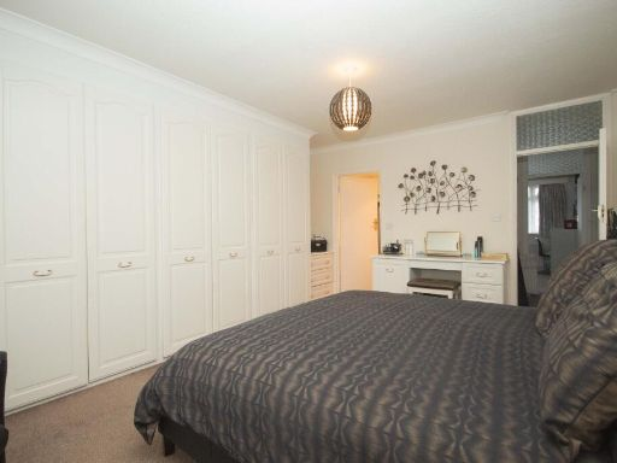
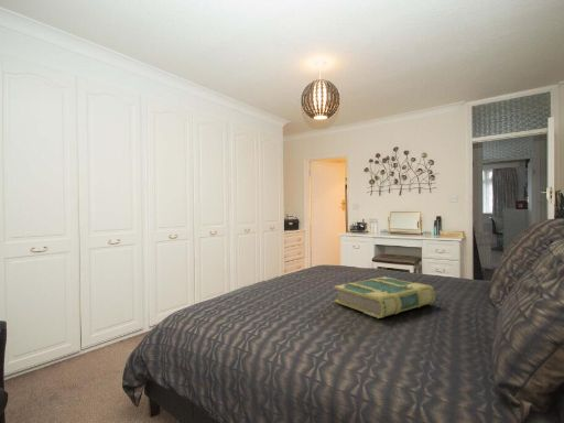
+ book [333,275,437,319]
